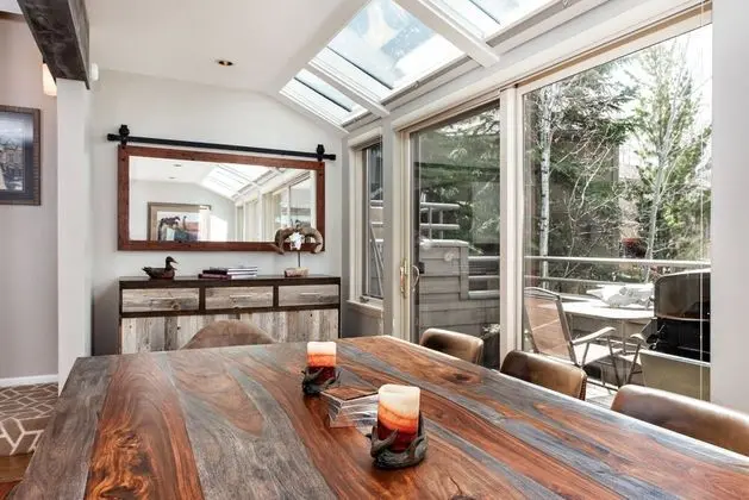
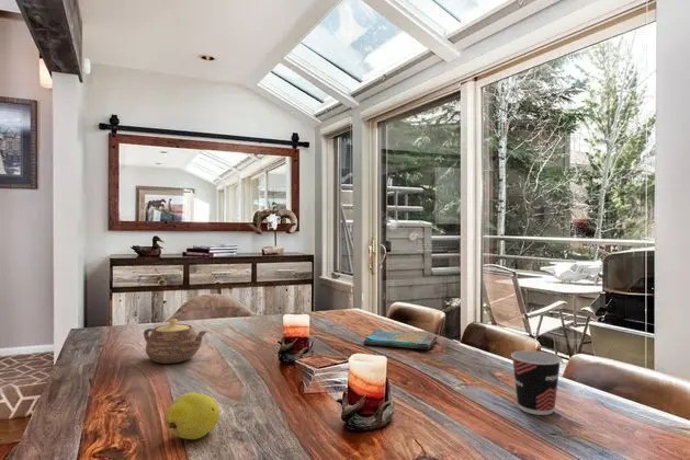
+ dish towel [362,327,438,350]
+ cup [510,349,563,416]
+ teapot [143,318,208,365]
+ fruit [162,391,220,440]
